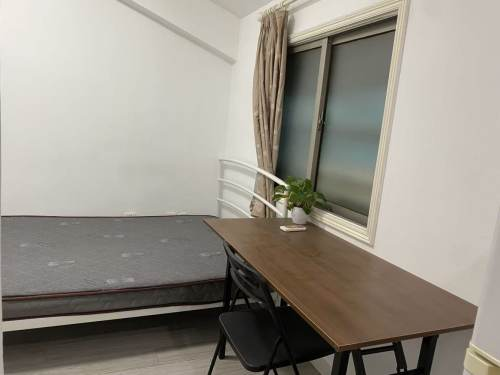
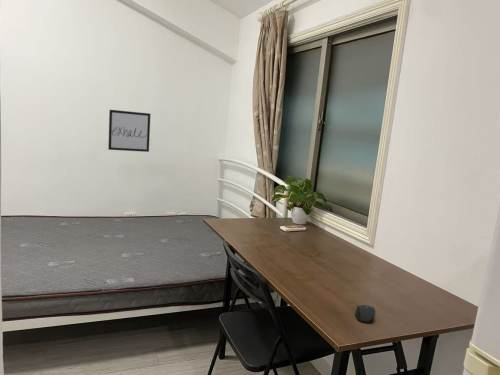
+ mouse [354,304,376,323]
+ wall art [107,109,151,153]
